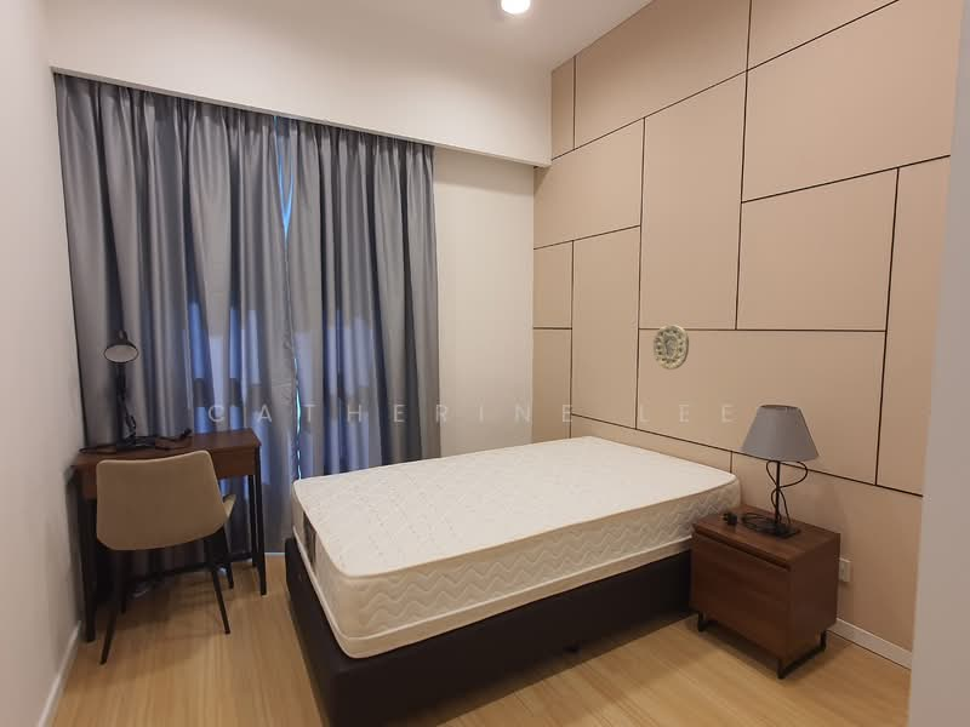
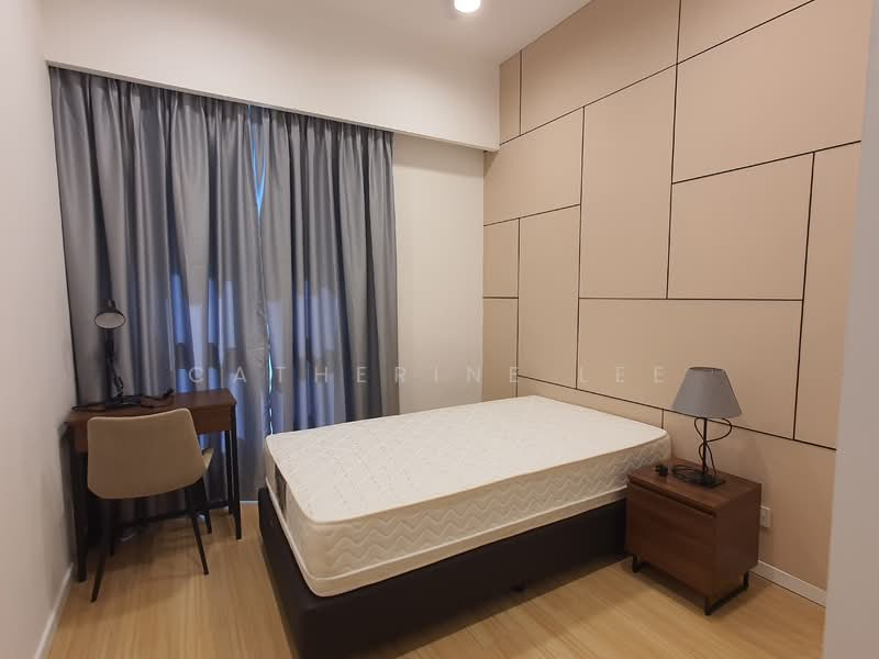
- decorative plate [651,324,690,371]
